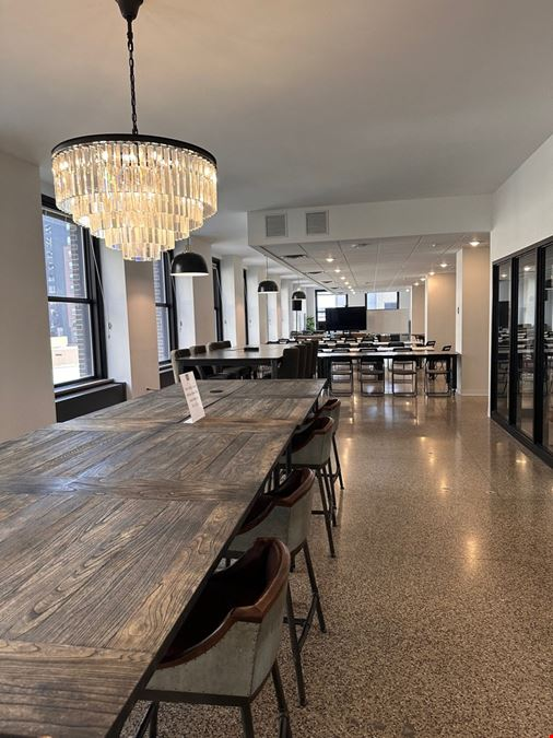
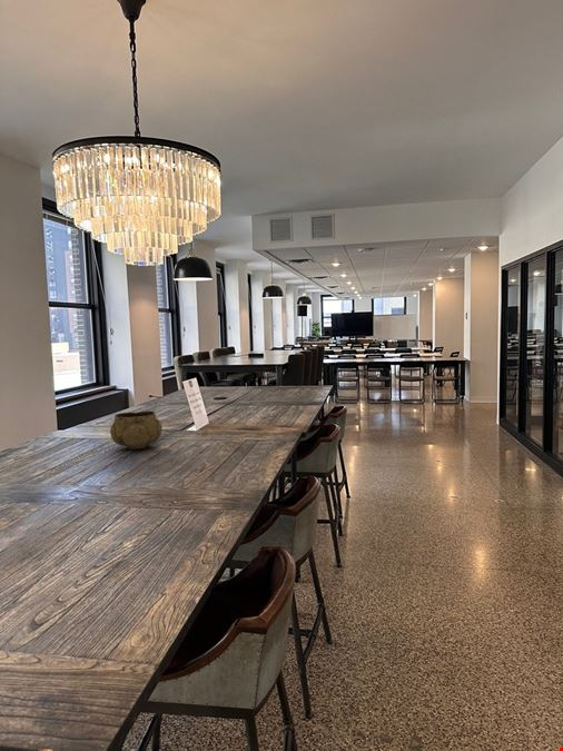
+ decorative bowl [109,411,164,449]
